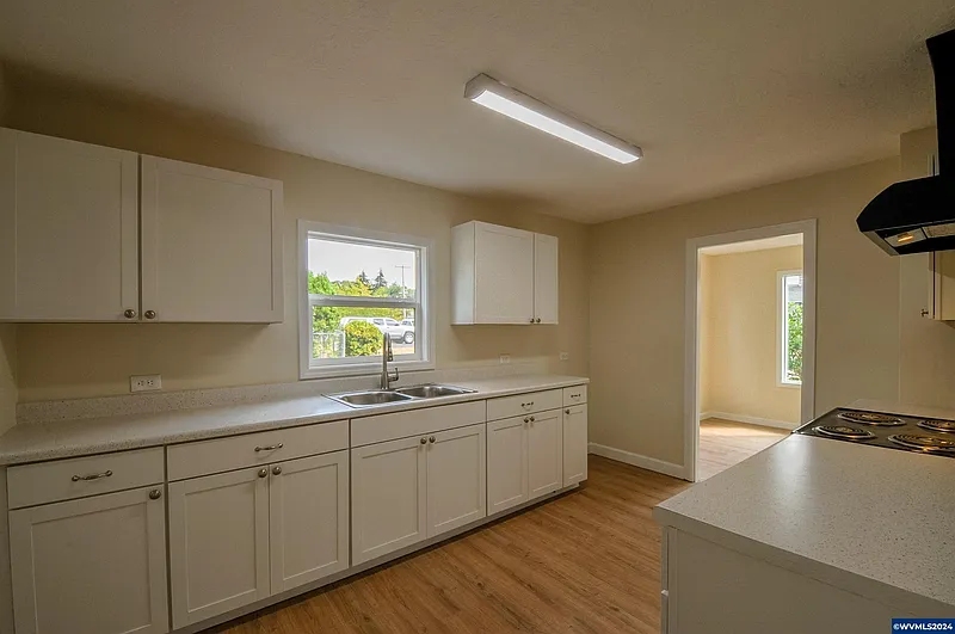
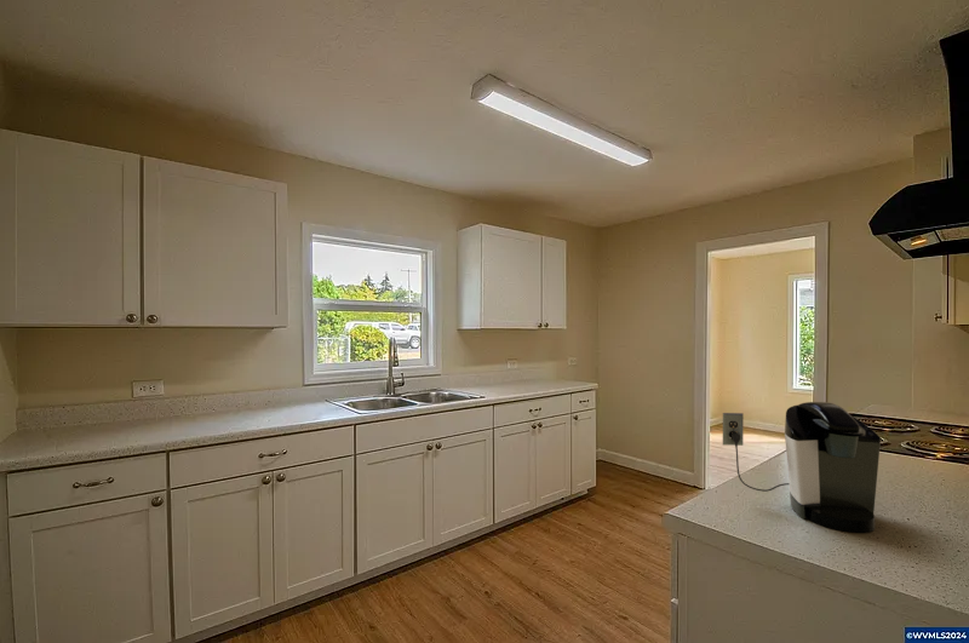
+ coffee maker [722,401,882,534]
